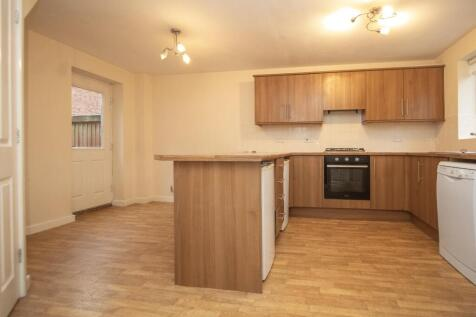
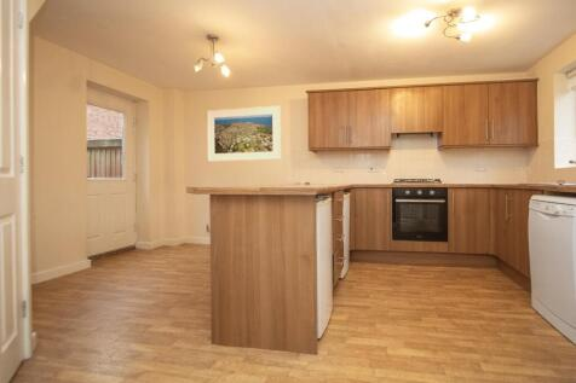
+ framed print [206,104,282,163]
